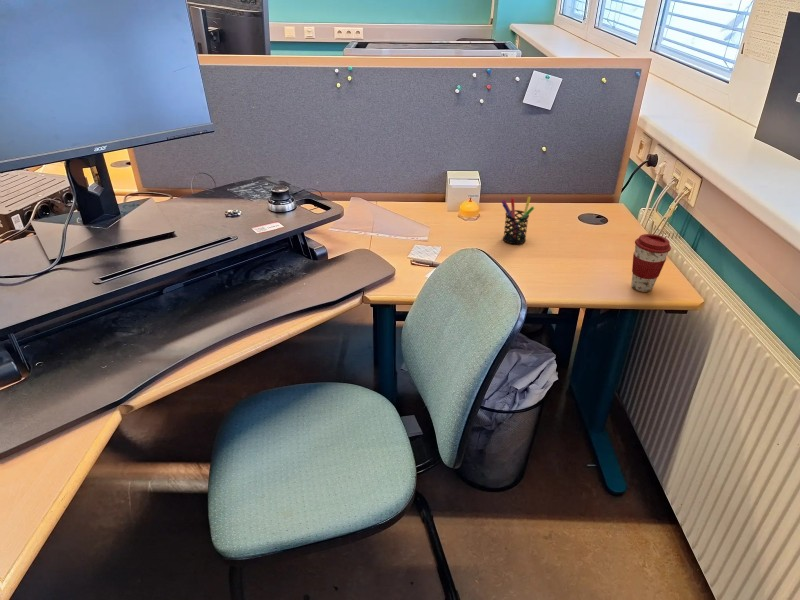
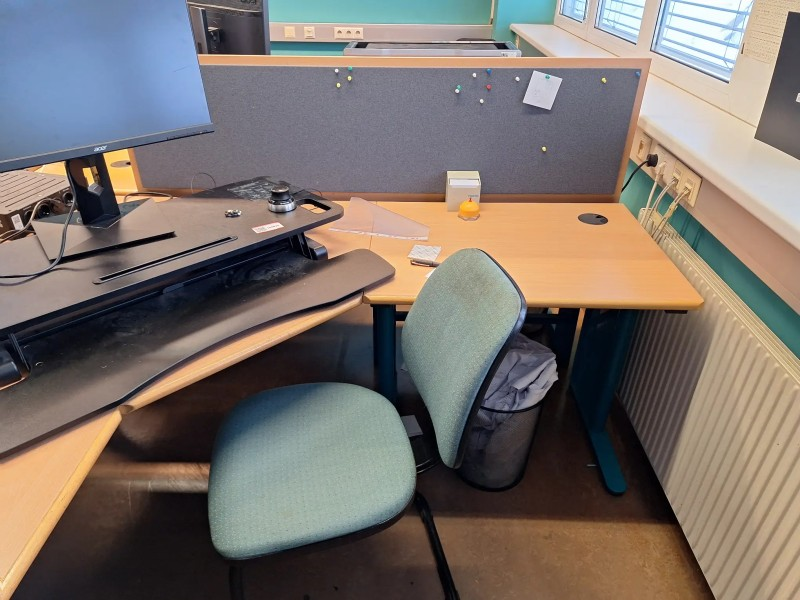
- pen holder [500,196,535,245]
- coffee cup [630,233,672,293]
